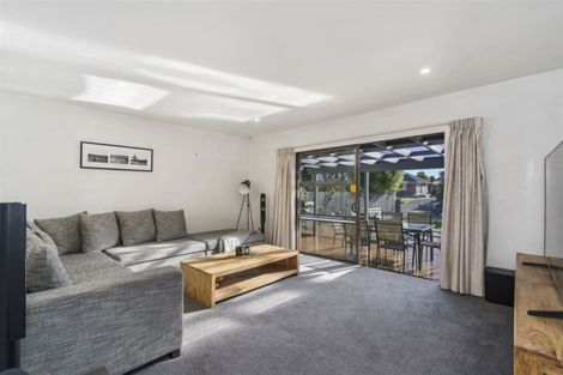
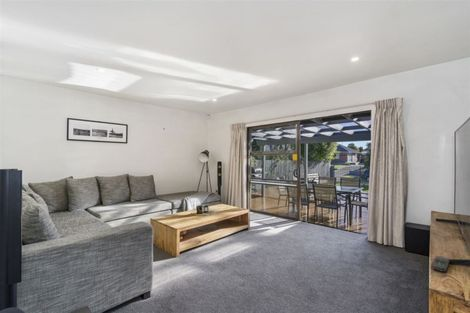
+ remote control [430,255,450,273]
